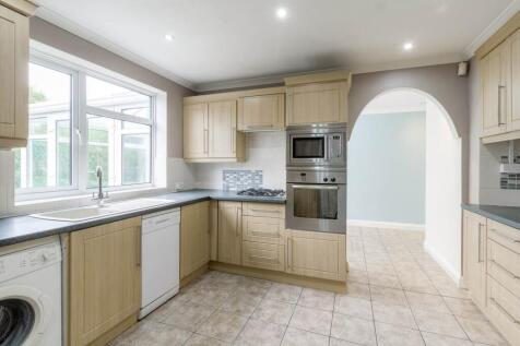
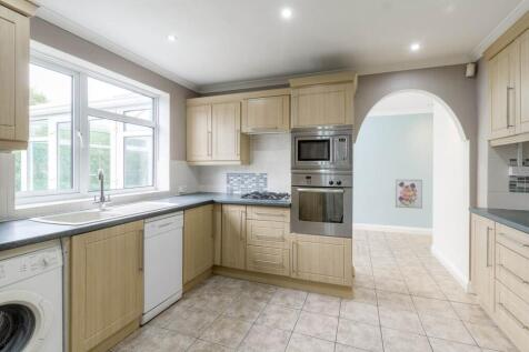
+ wall art [395,179,423,210]
